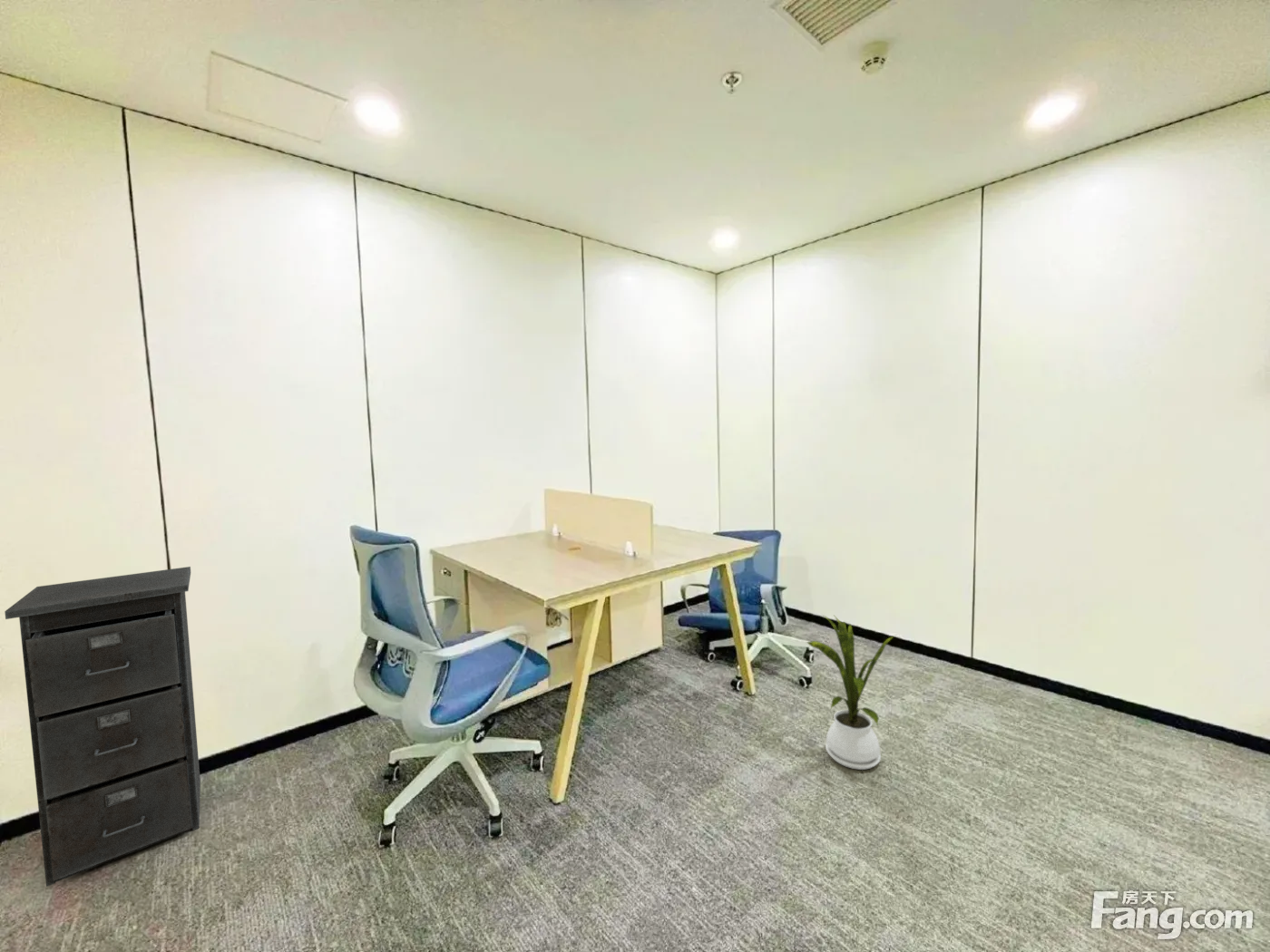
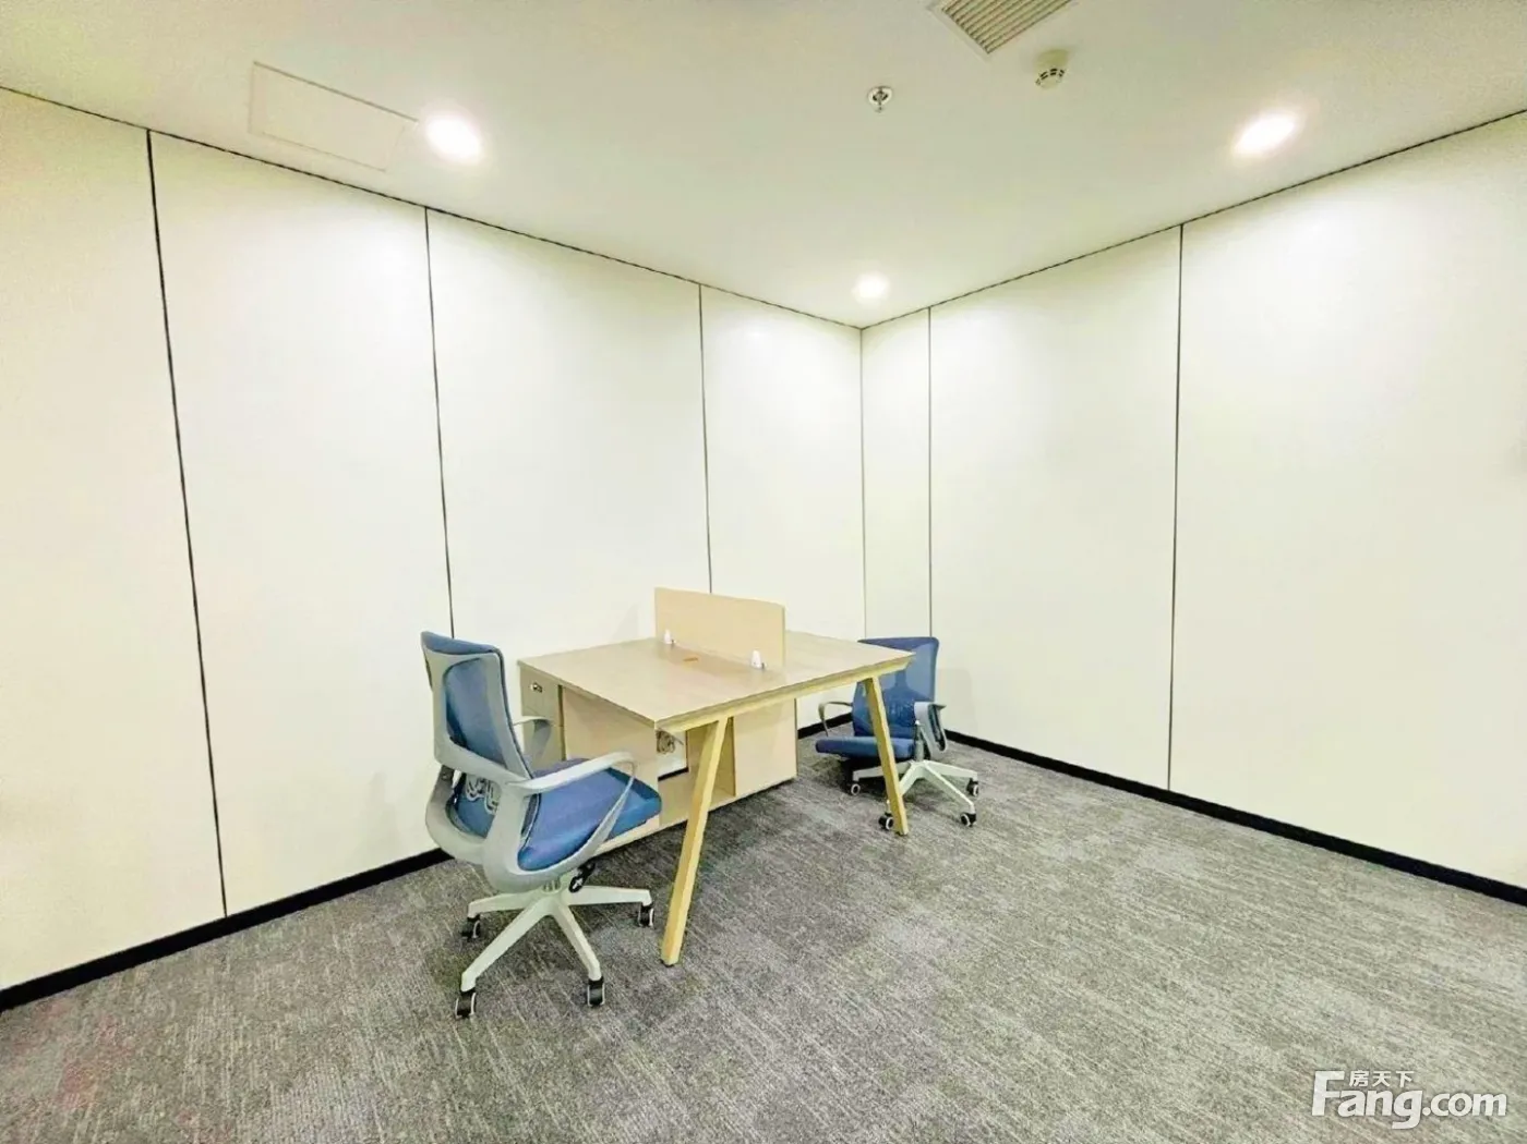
- house plant [806,613,895,771]
- filing cabinet [4,566,201,888]
